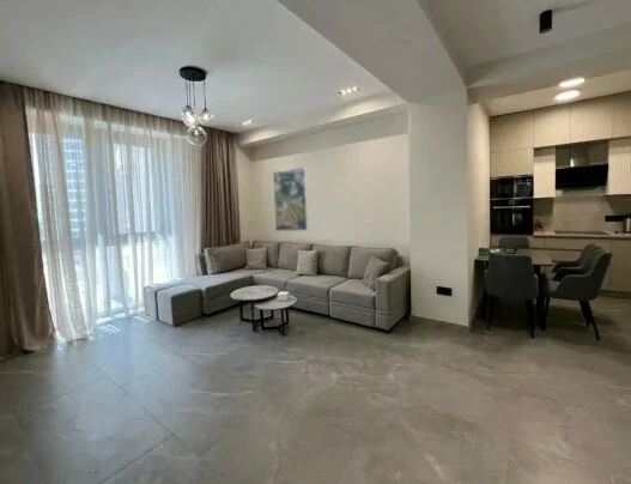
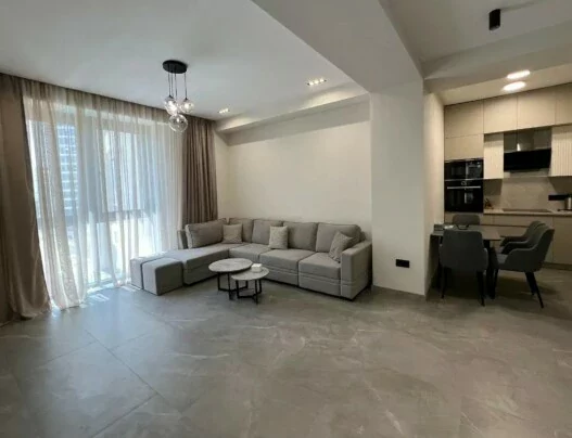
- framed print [272,165,309,232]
